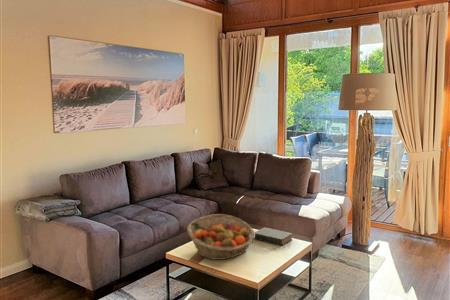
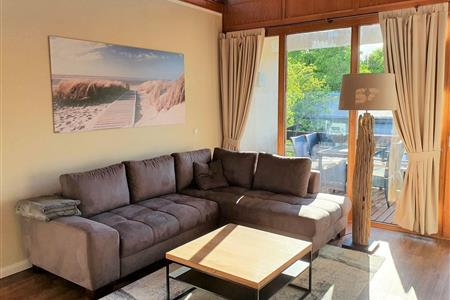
- book [254,226,293,246]
- fruit basket [186,213,255,261]
